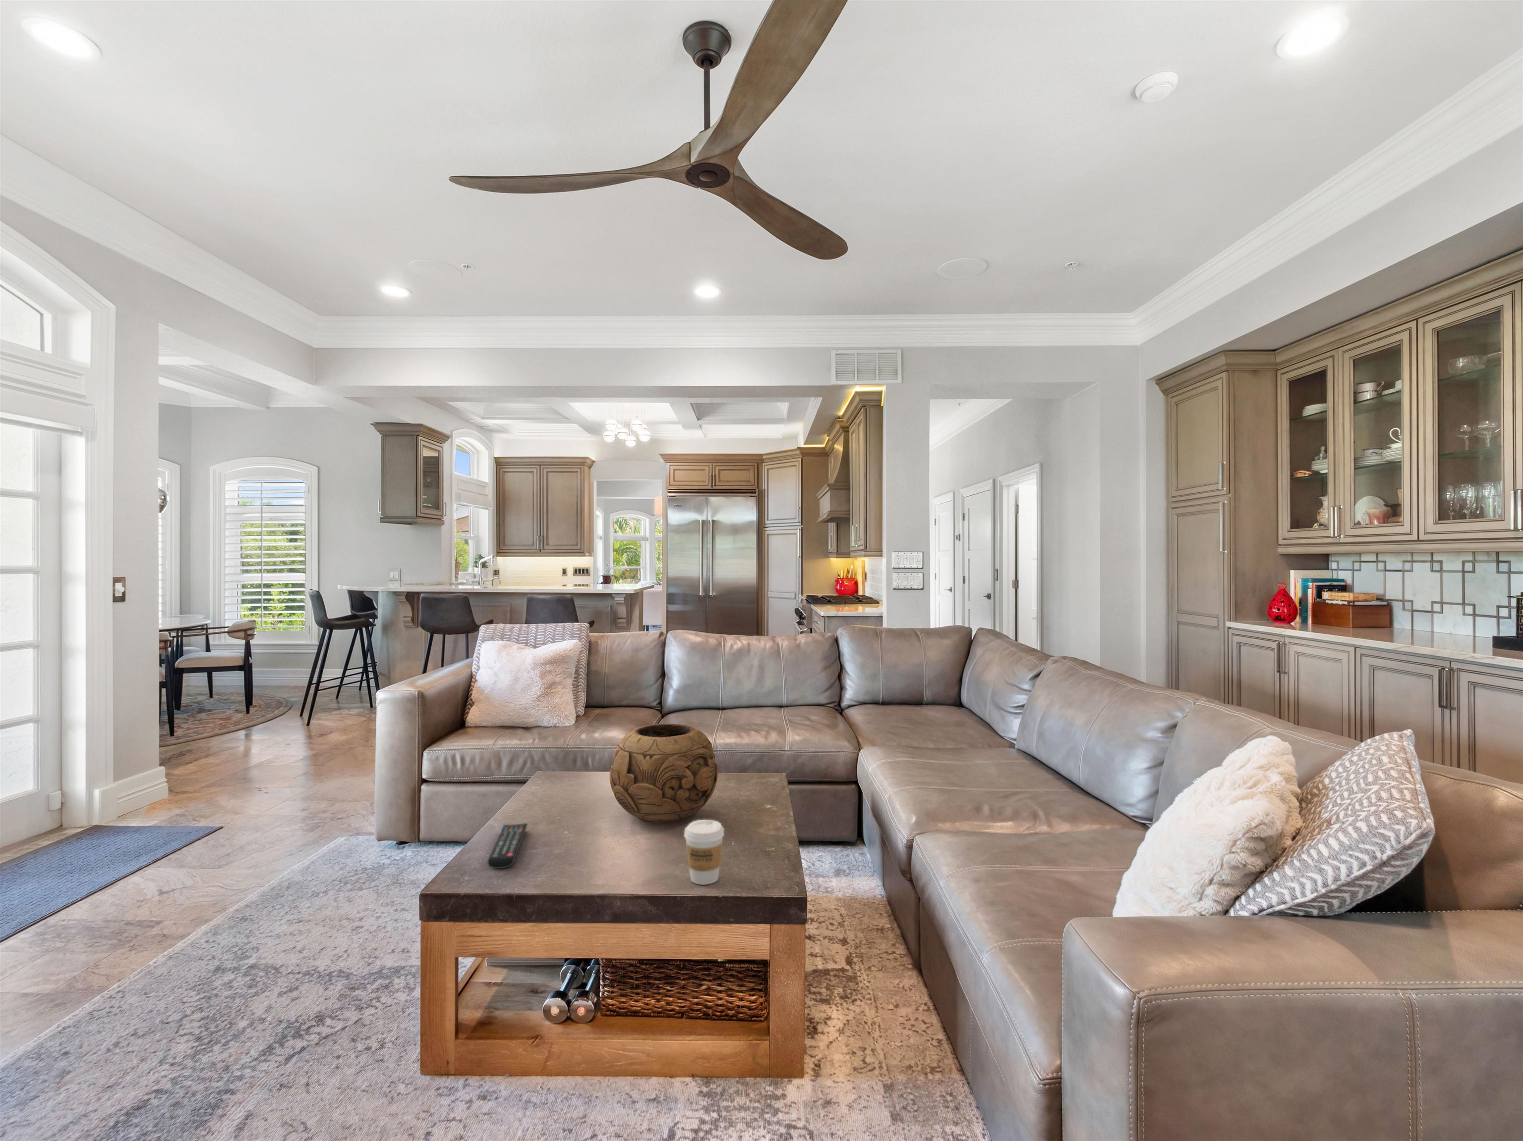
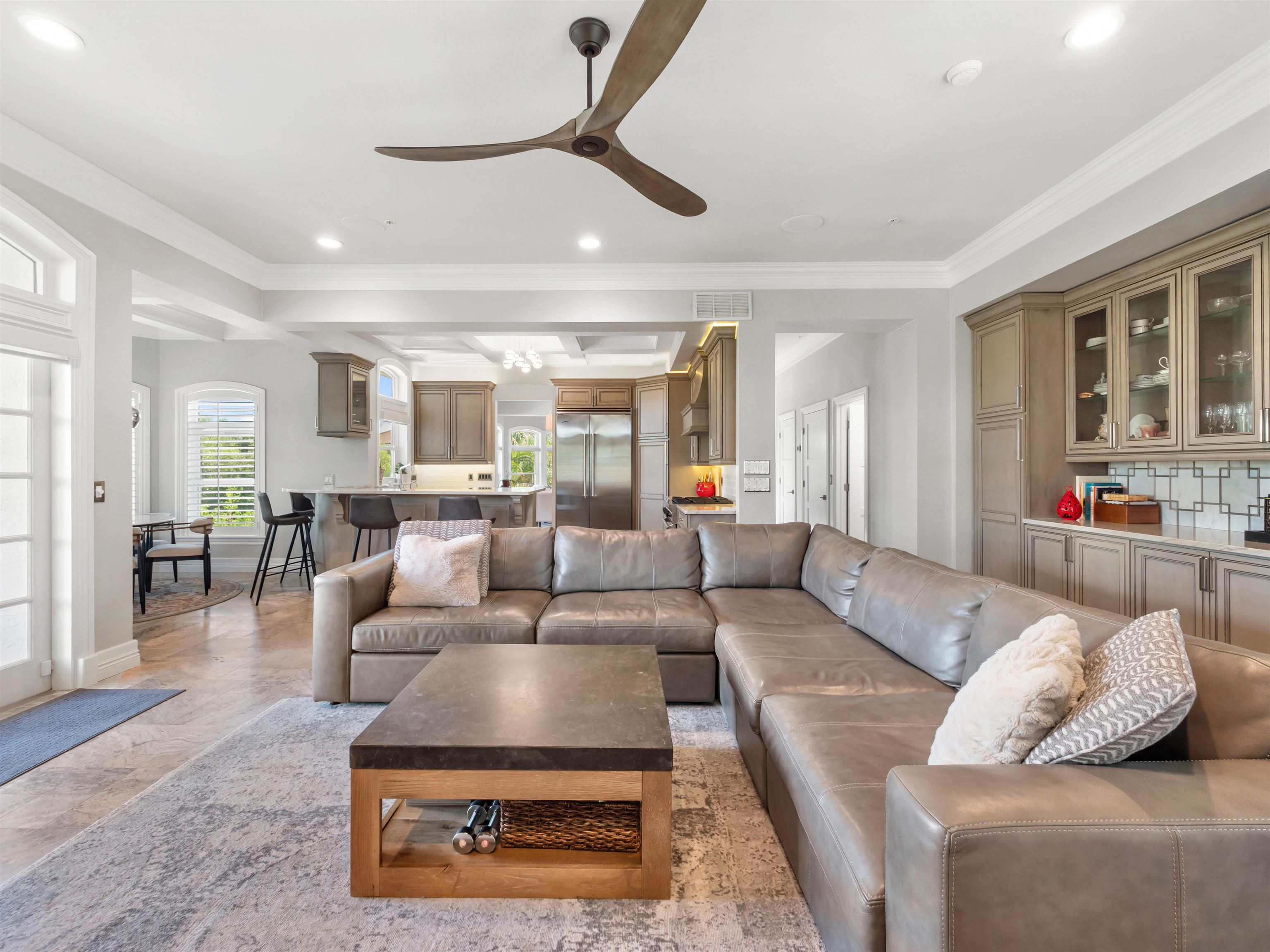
- decorative bowl [609,723,718,825]
- coffee cup [684,819,724,886]
- remote control [487,822,528,869]
